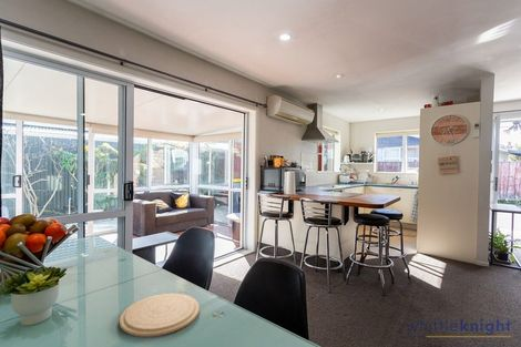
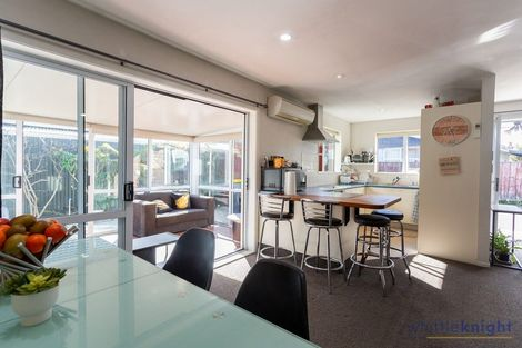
- plate [119,293,201,338]
